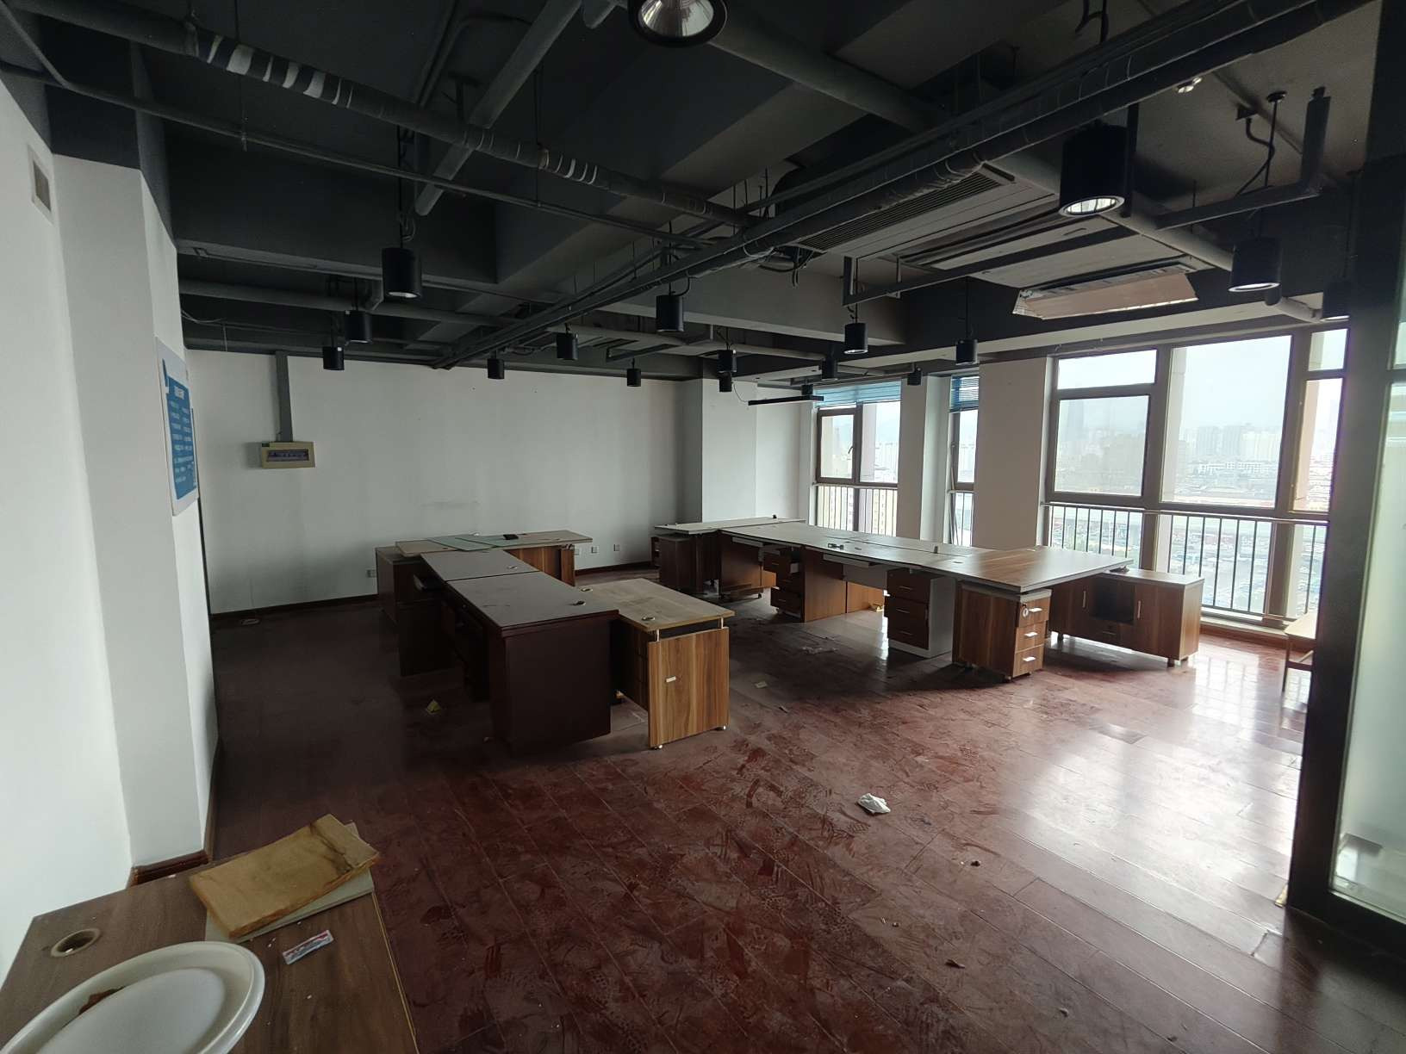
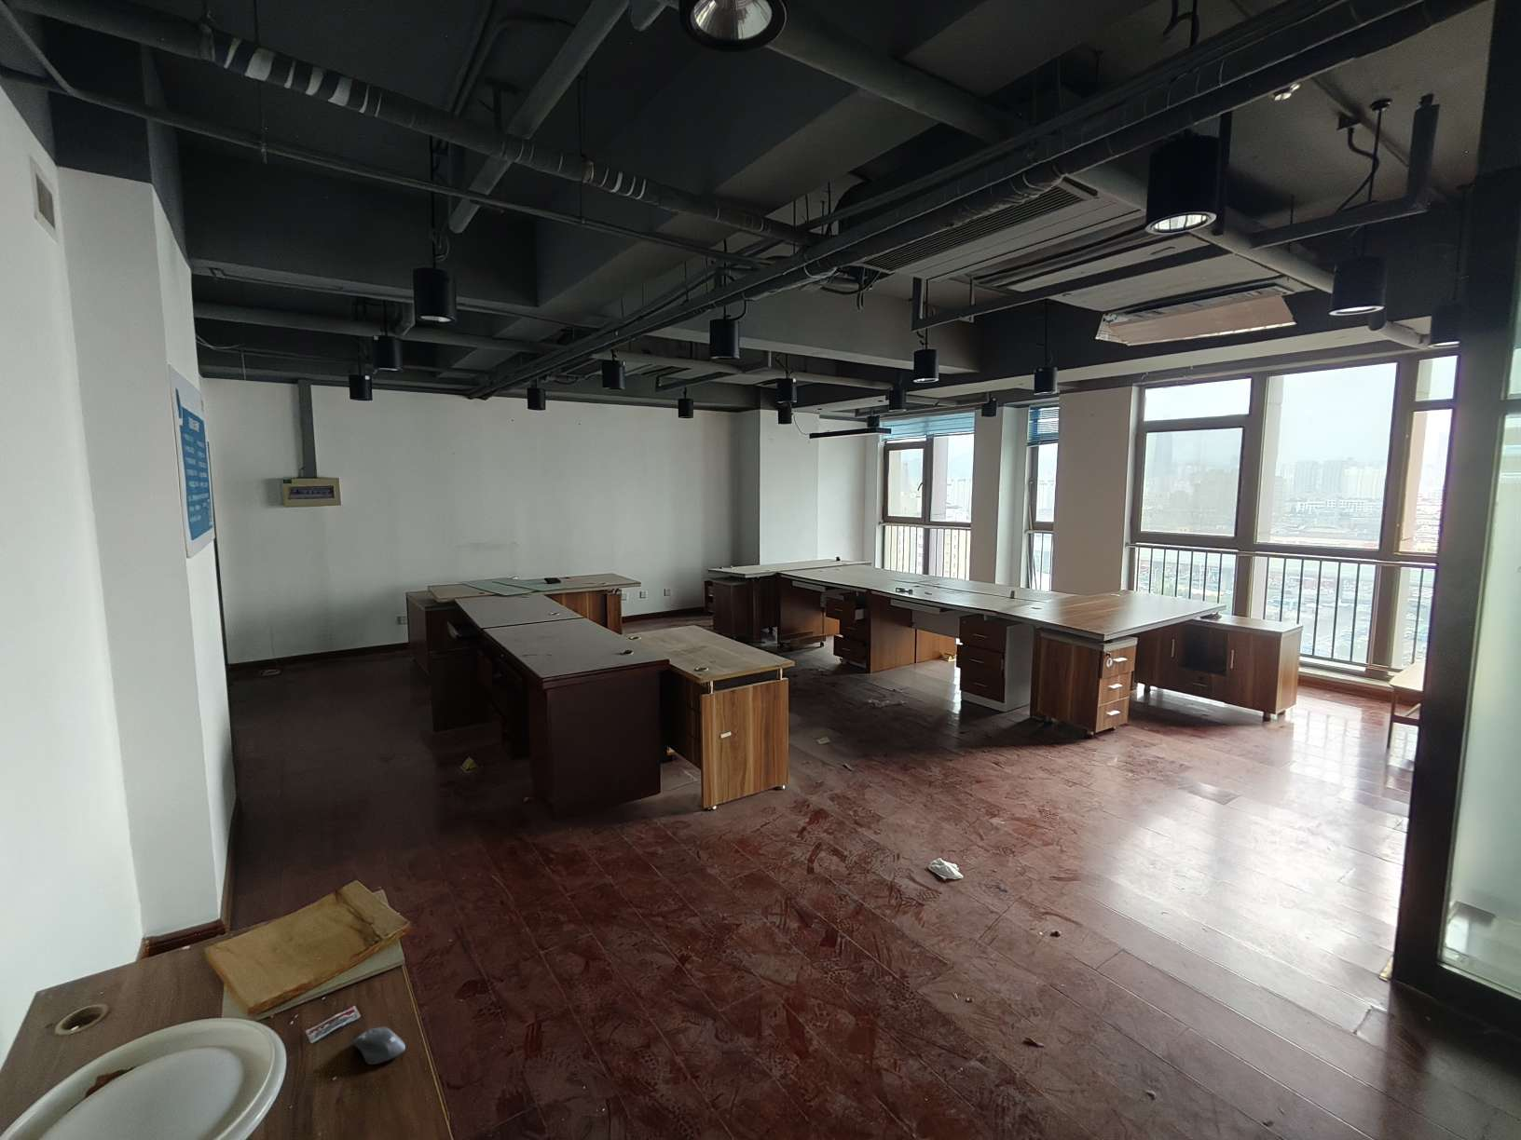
+ computer mouse [351,1026,406,1066]
